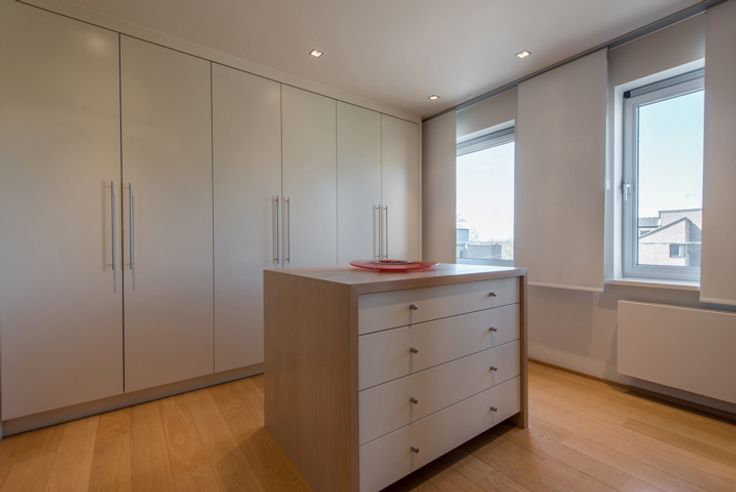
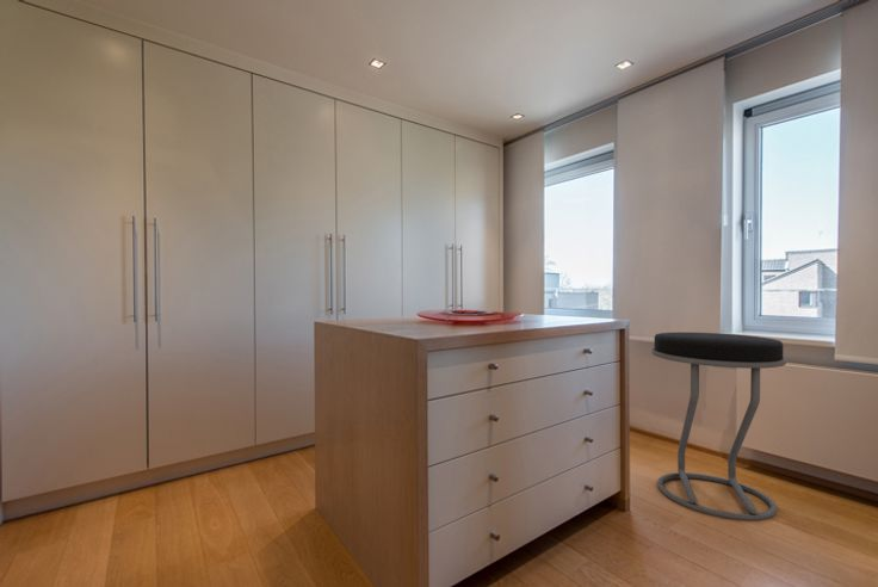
+ stool [650,332,787,521]
